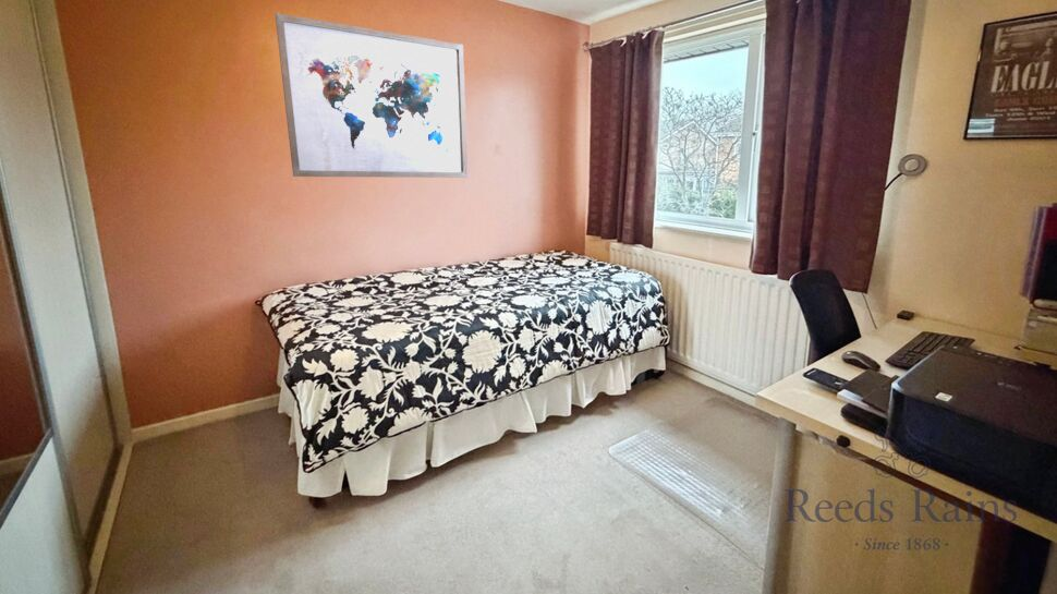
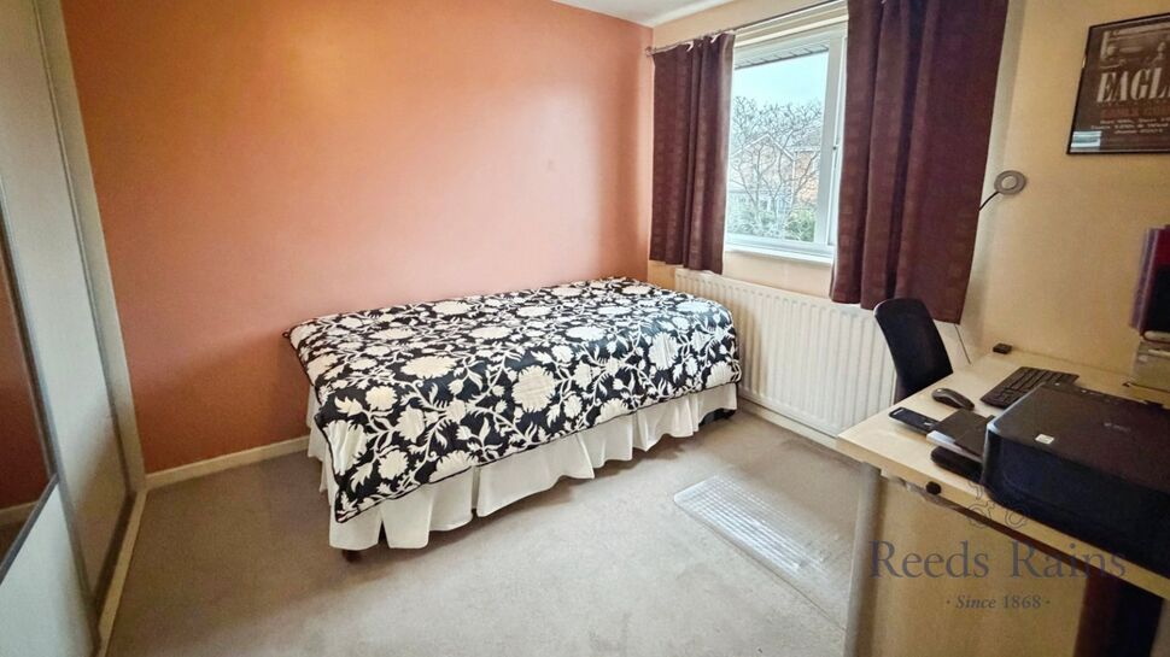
- wall art [275,12,469,179]
